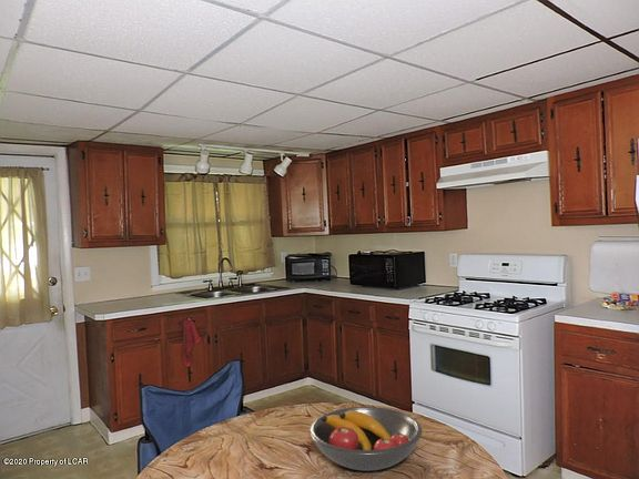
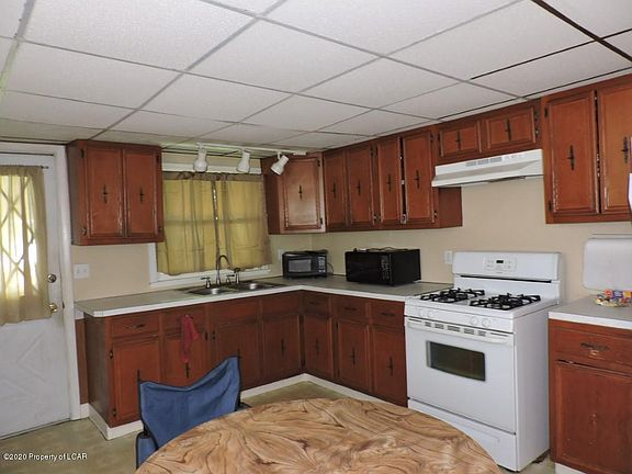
- fruit bowl [308,406,423,472]
